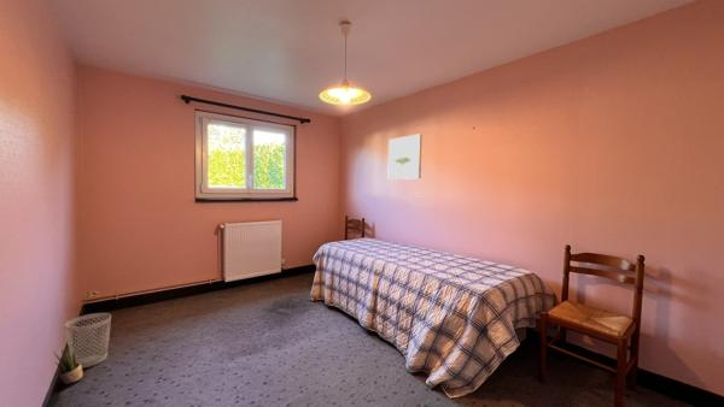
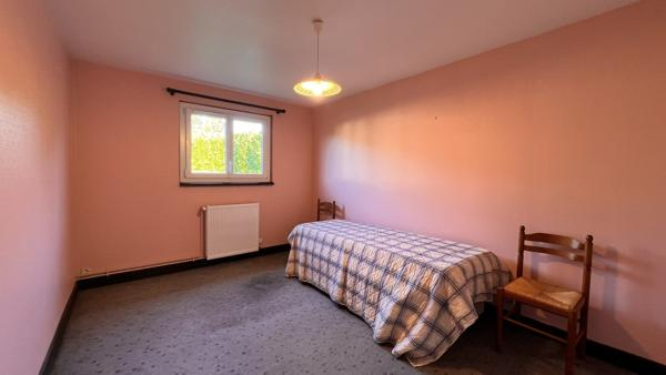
- potted plant [52,344,83,385]
- wall art [387,132,424,181]
- wastebasket [64,312,112,370]
